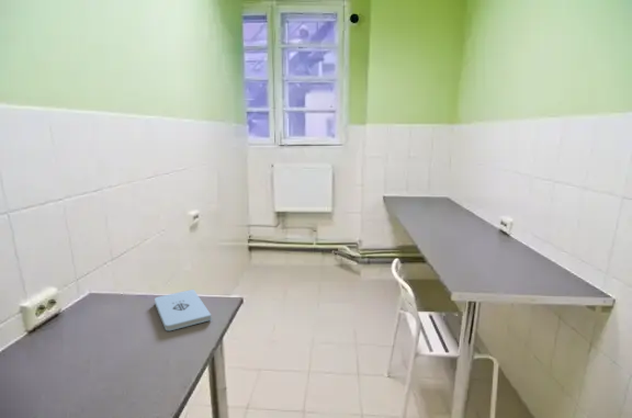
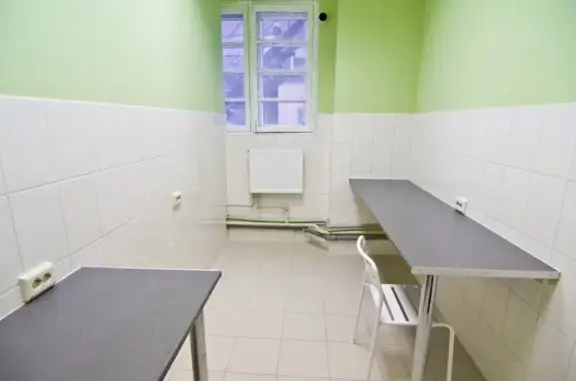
- notepad [154,289,213,331]
